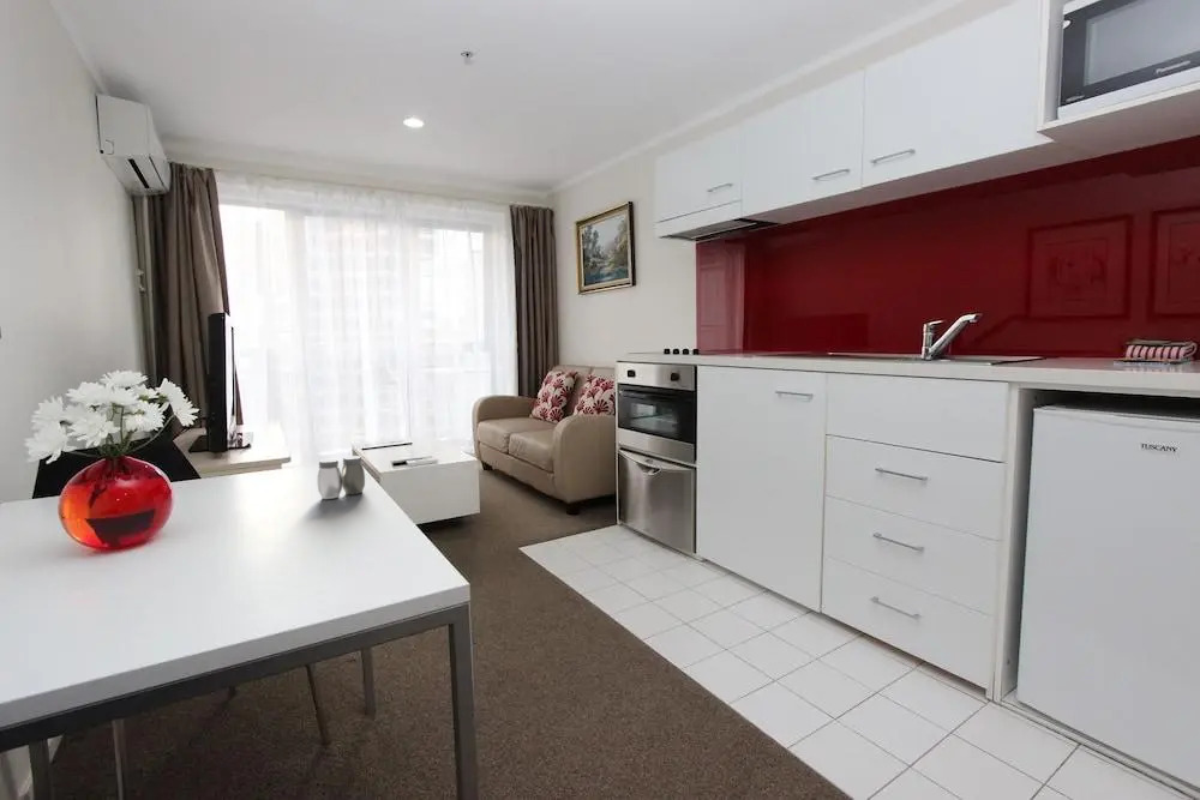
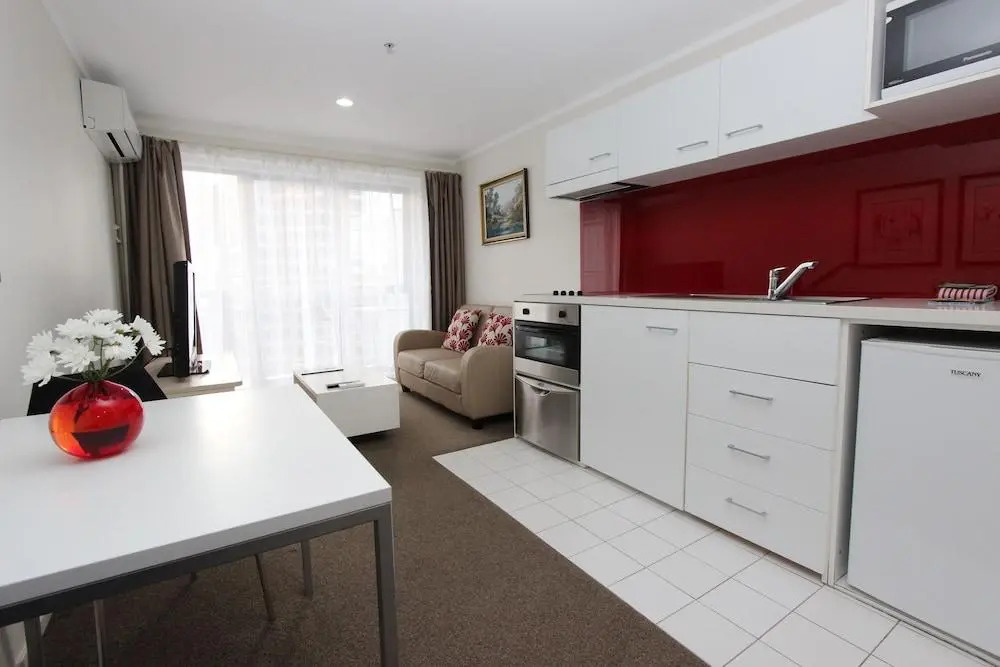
- salt and pepper shaker [317,455,366,500]
